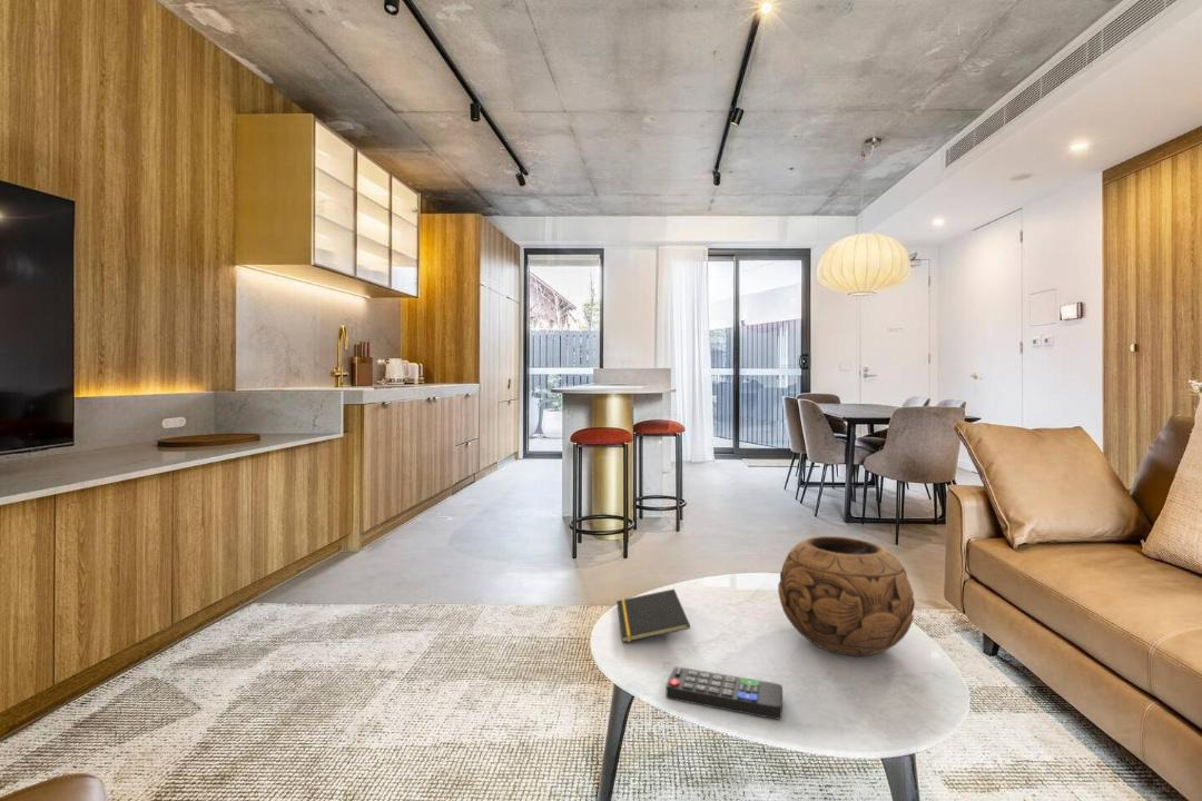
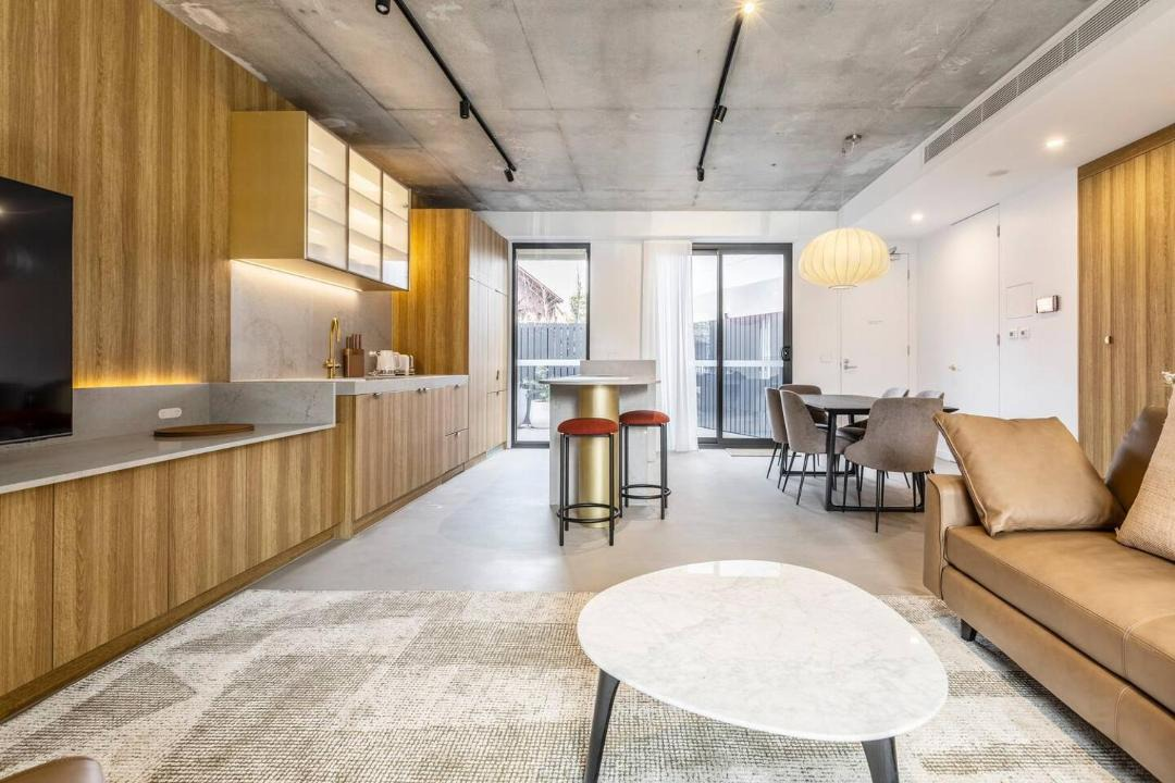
- remote control [666,666,784,720]
- notepad [615,589,691,644]
- decorative bowl [777,535,916,657]
